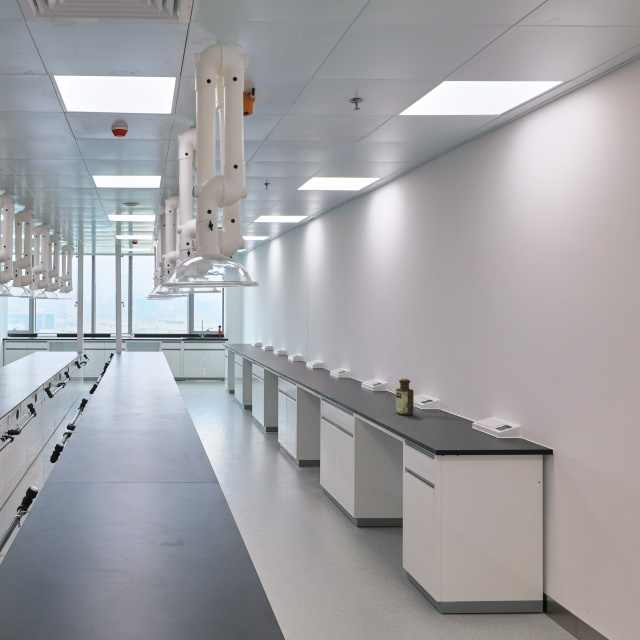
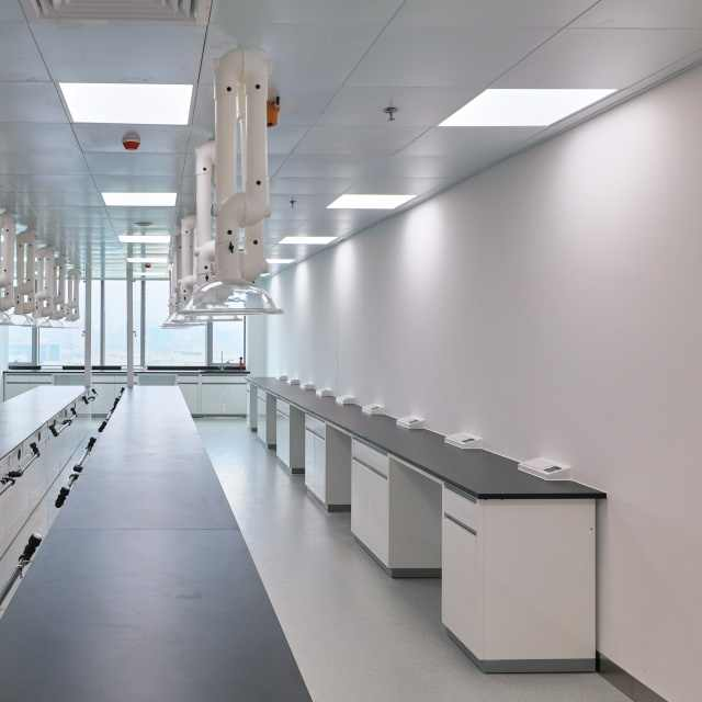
- bottle [395,378,415,416]
